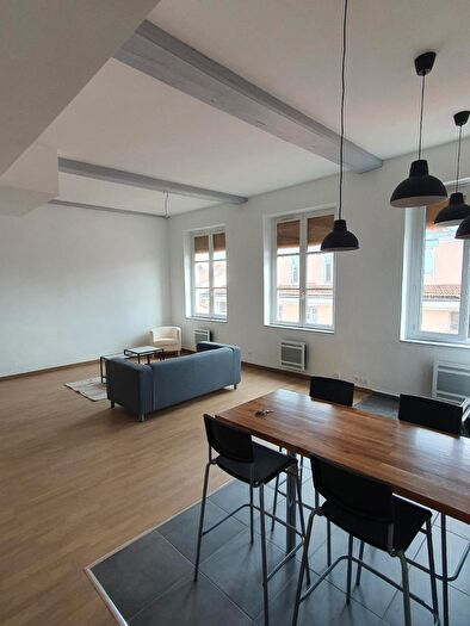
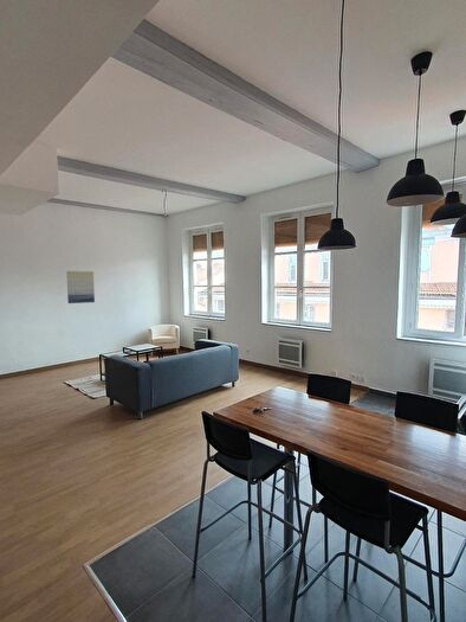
+ wall art [65,270,96,304]
